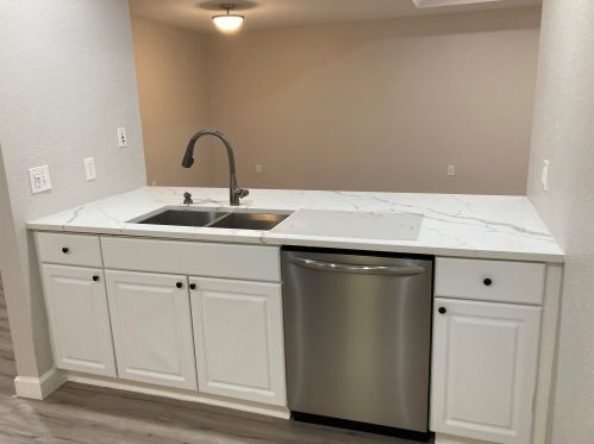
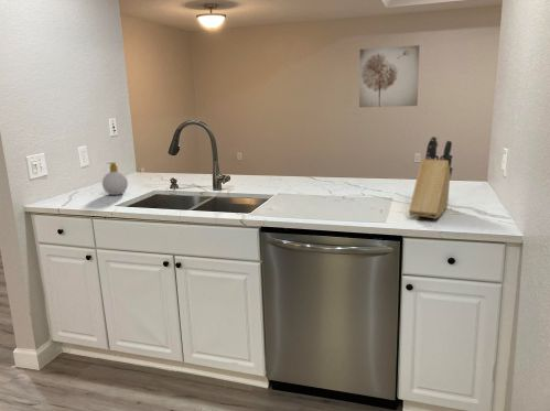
+ knife block [408,136,454,219]
+ wall art [358,44,421,108]
+ soap bottle [101,161,129,196]
